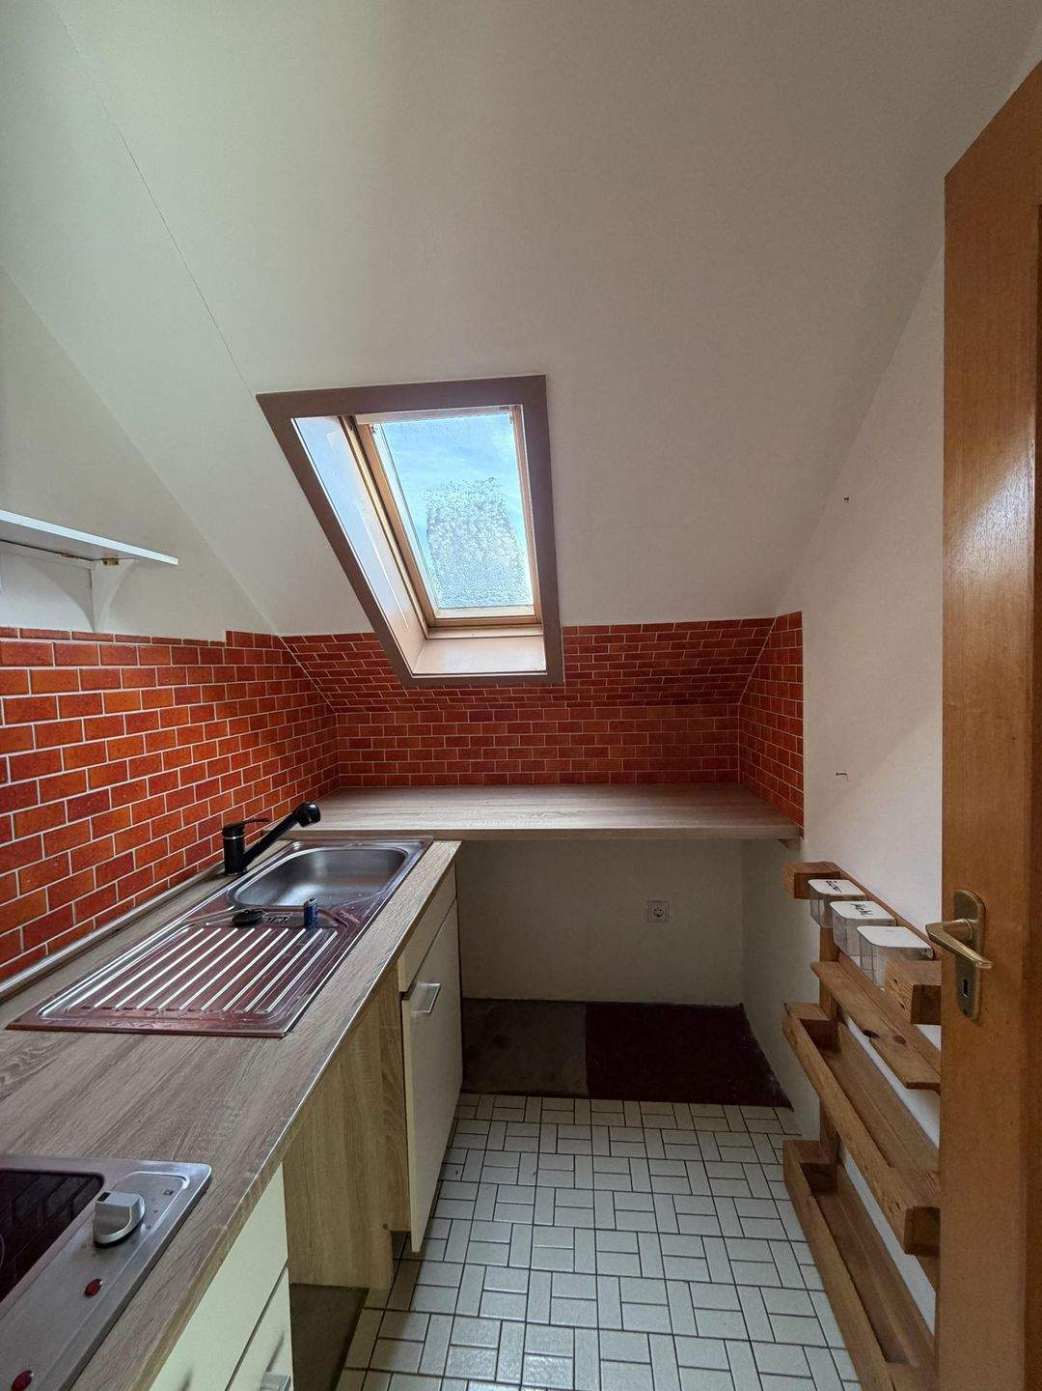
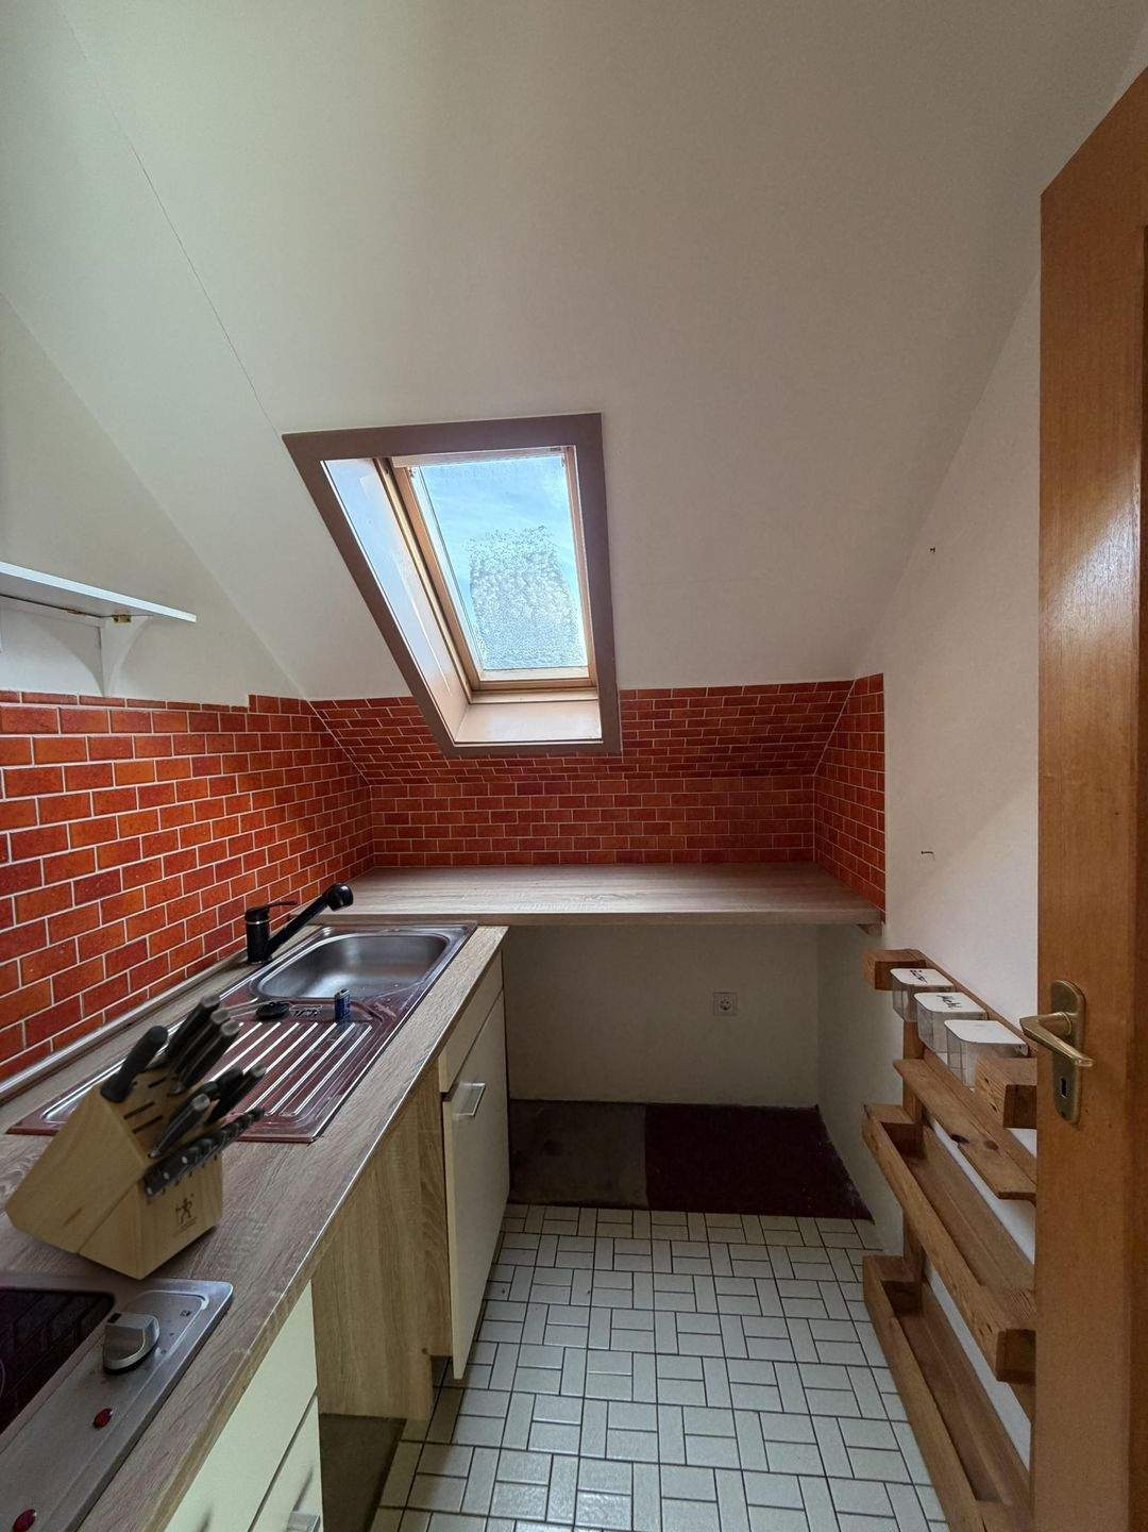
+ knife block [4,990,268,1281]
